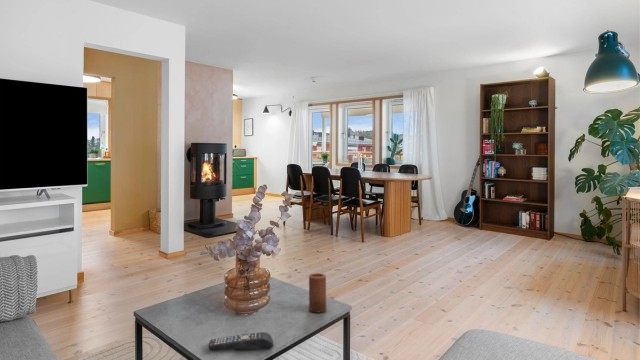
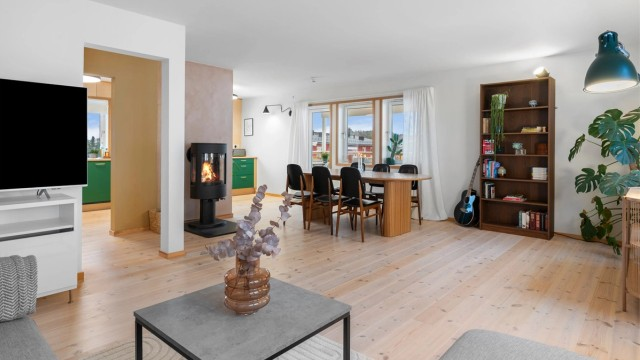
- candle [308,272,327,314]
- remote control [208,331,274,352]
